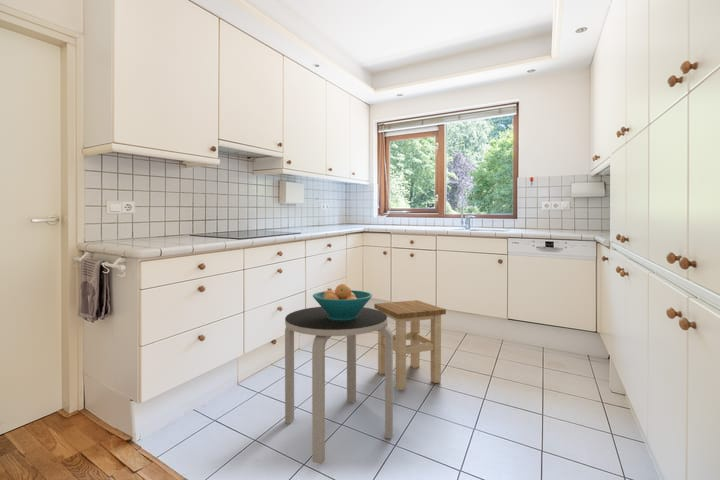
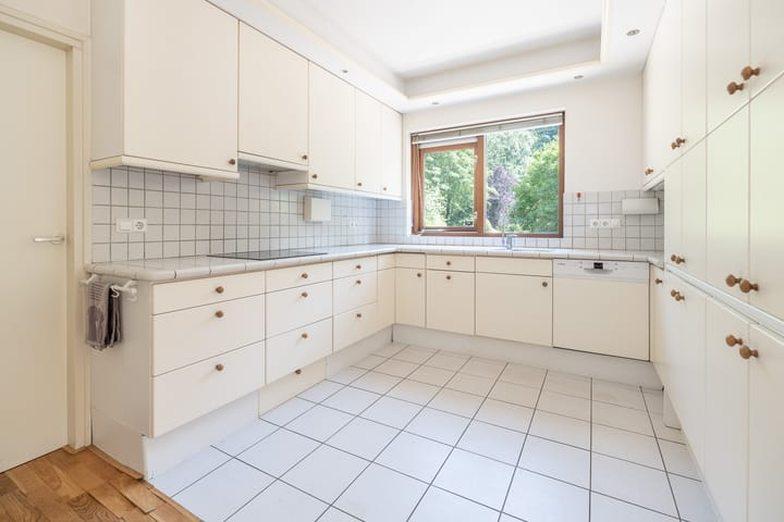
- fruit bowl [312,283,373,321]
- stool [373,299,447,391]
- side table [284,306,394,465]
